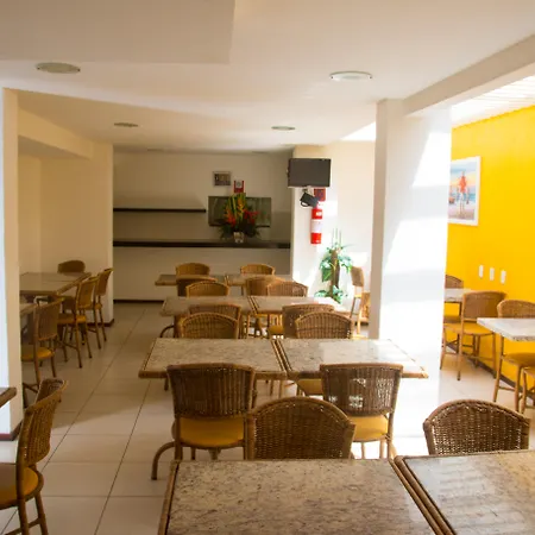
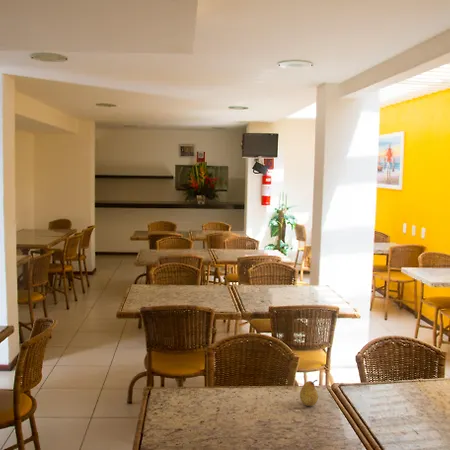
+ fruit [299,379,319,407]
